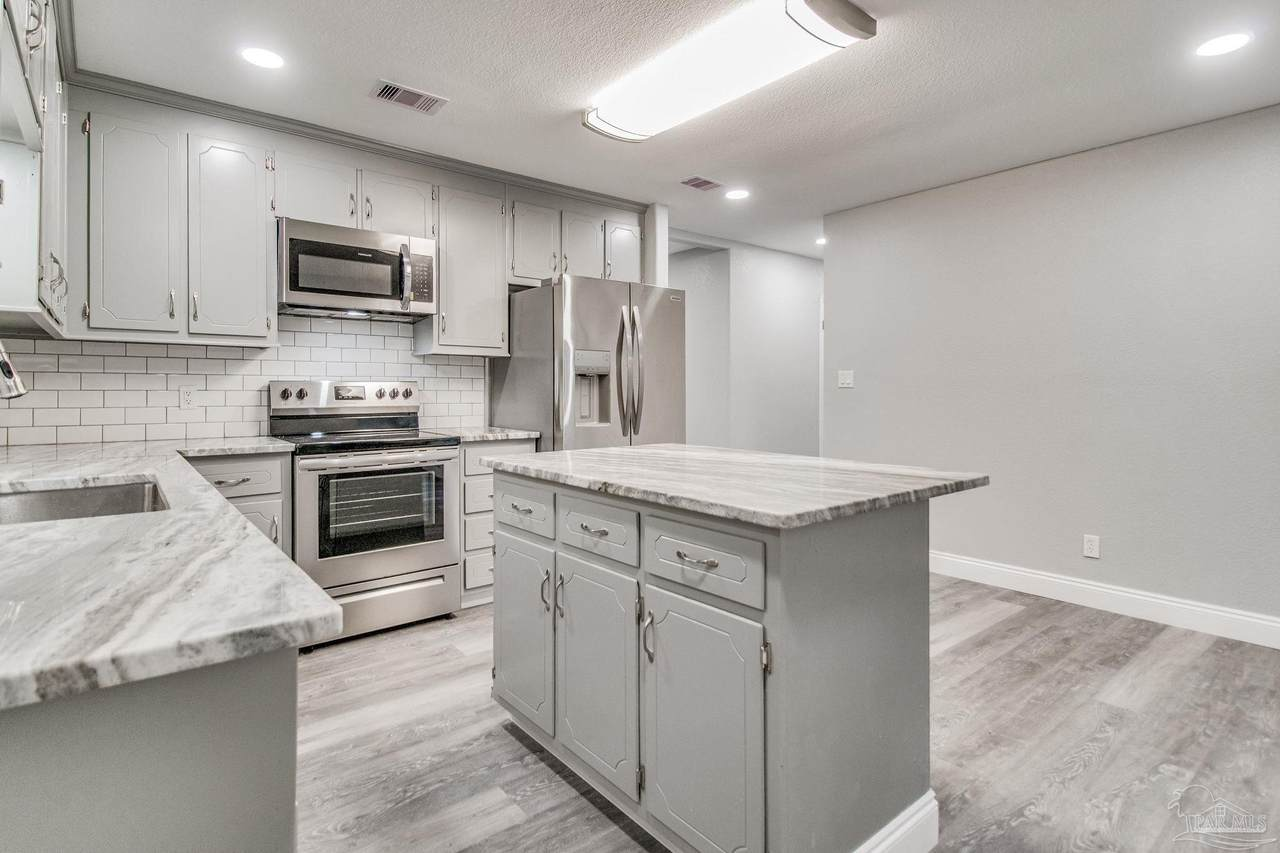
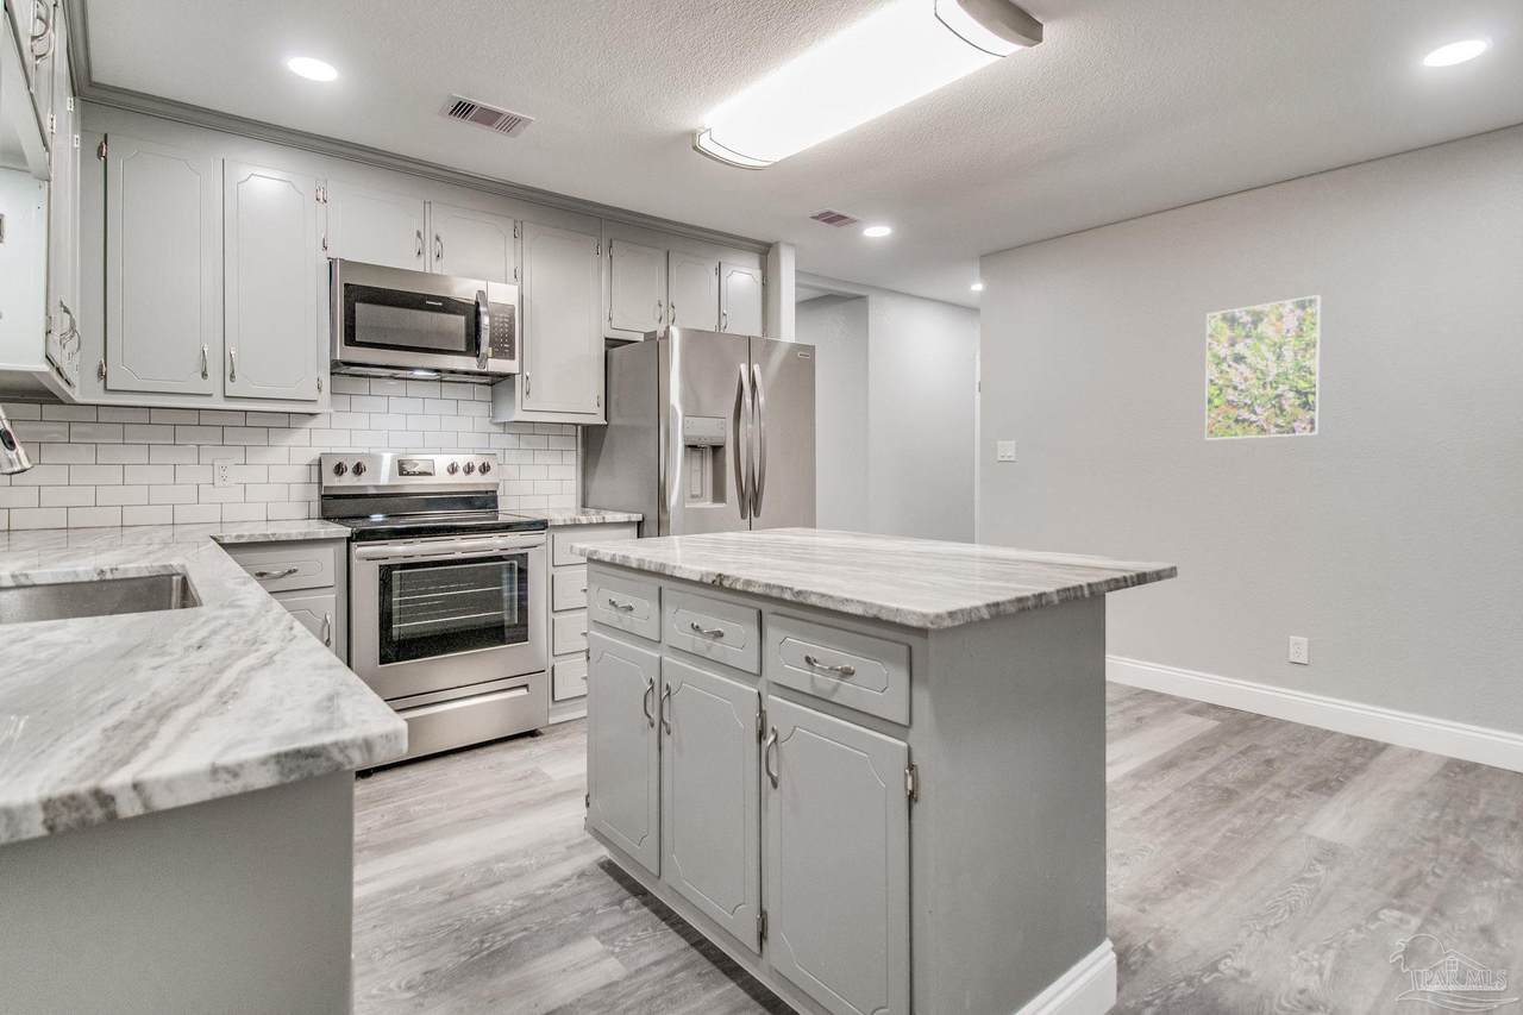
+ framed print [1204,294,1322,441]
